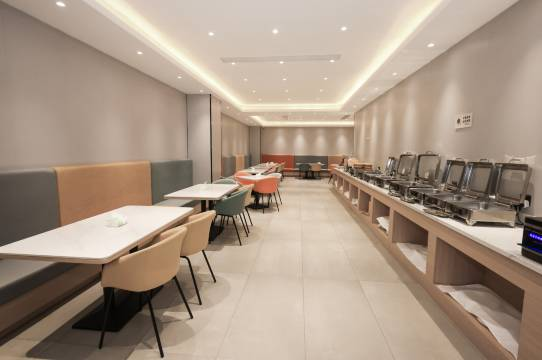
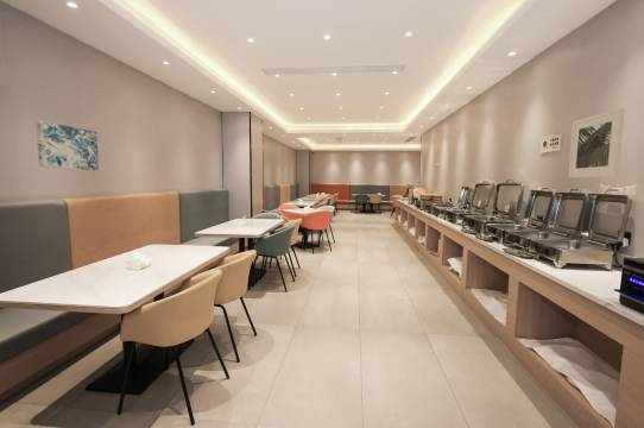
+ wall art [34,119,100,171]
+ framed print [567,107,626,178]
